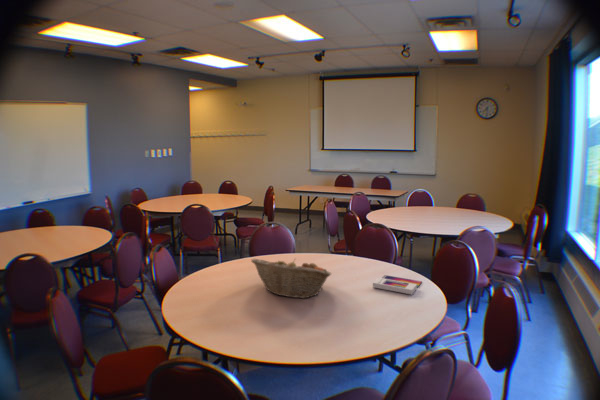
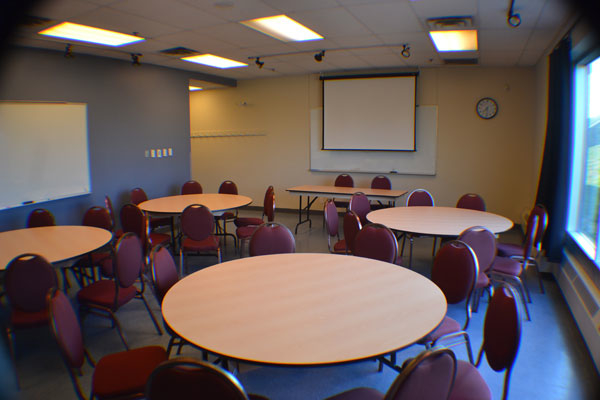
- fruit basket [250,257,332,299]
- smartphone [372,274,423,295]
